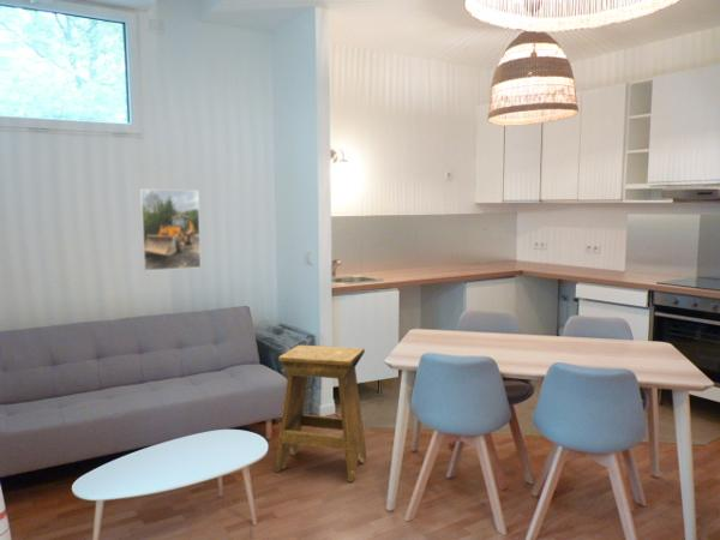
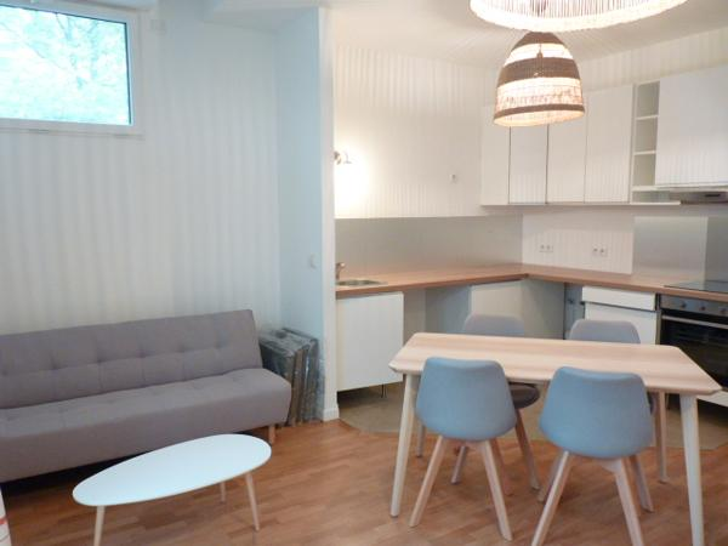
- stool [274,344,367,482]
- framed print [139,188,202,272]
